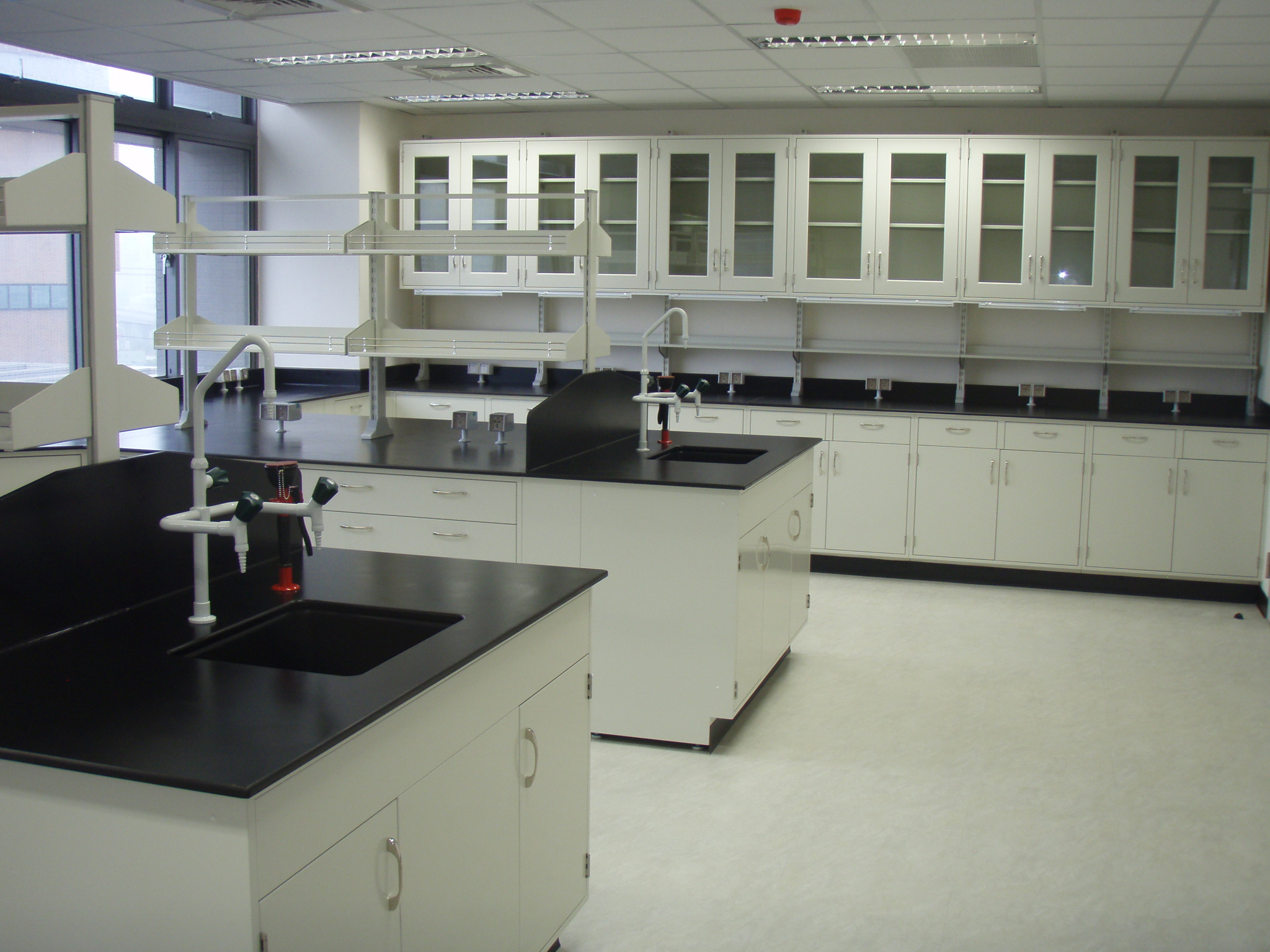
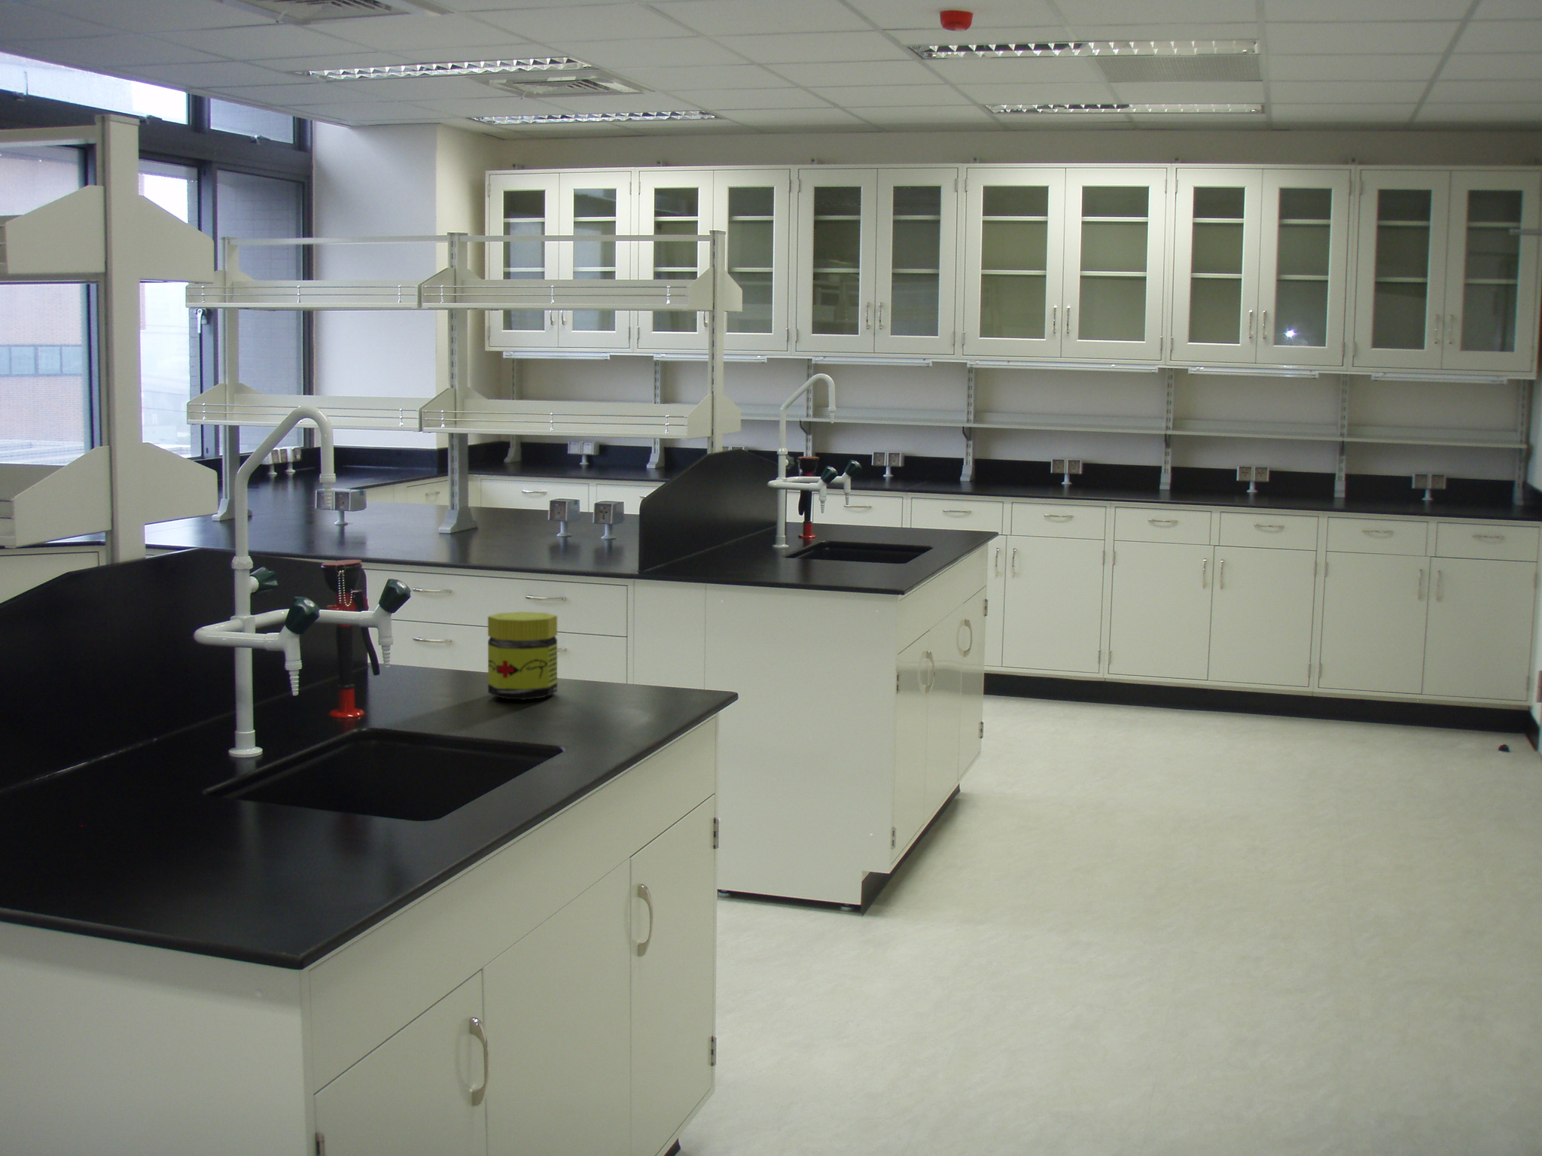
+ jar [487,611,559,701]
